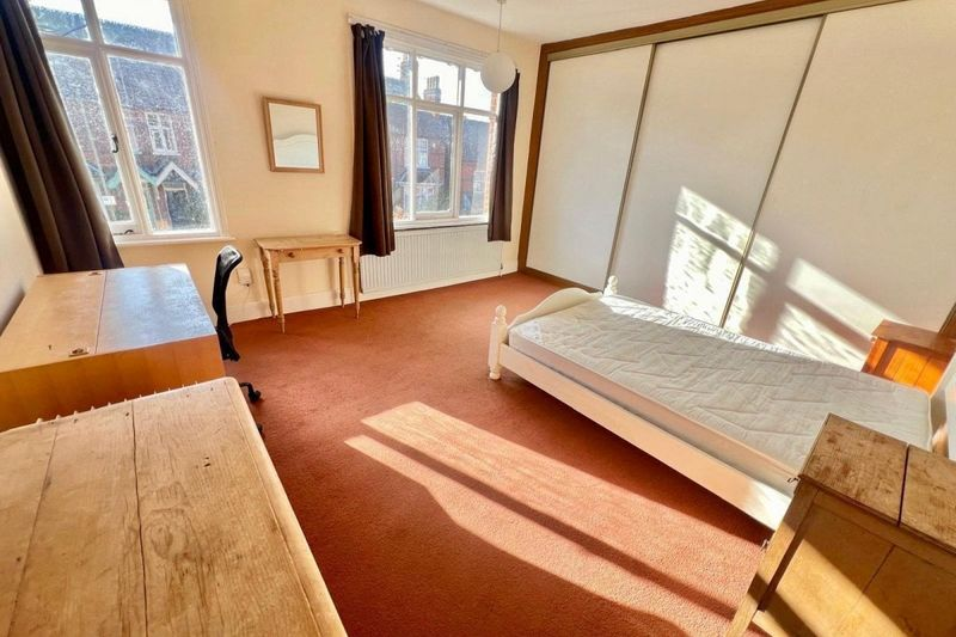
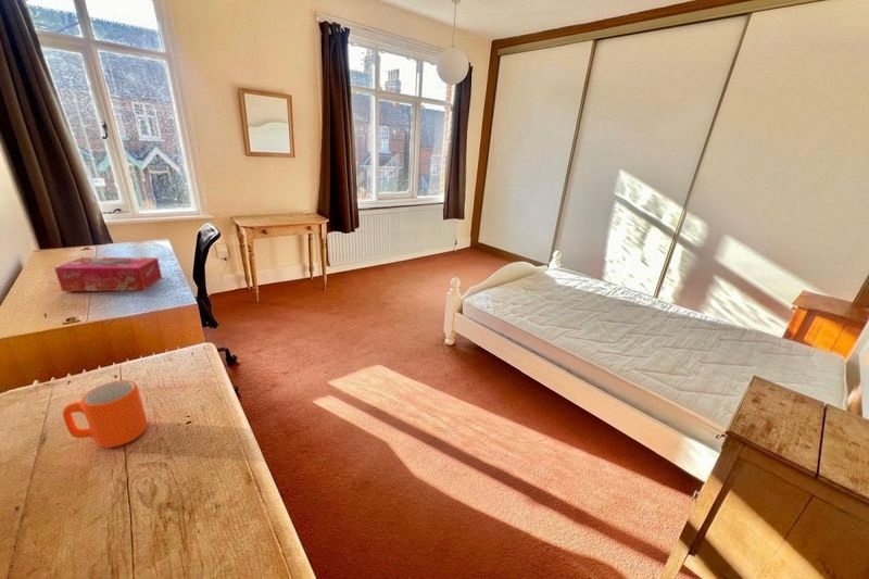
+ tissue box [53,256,163,292]
+ mug [62,379,149,449]
